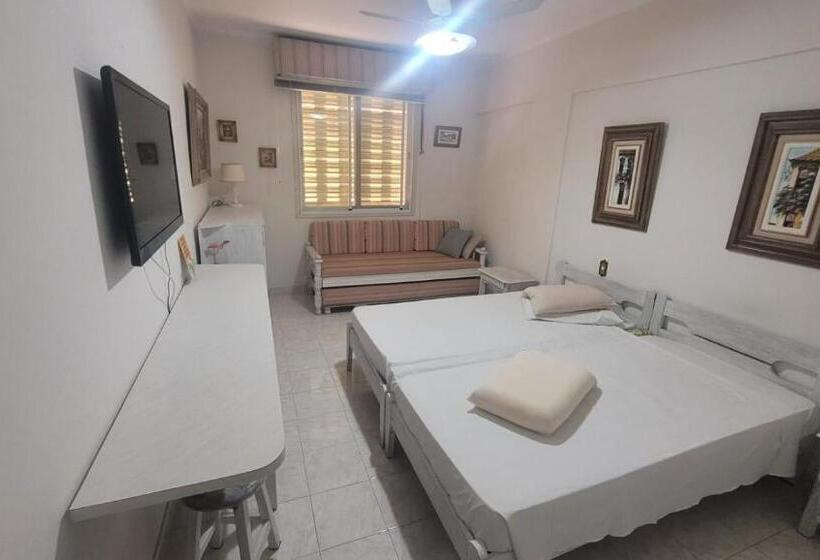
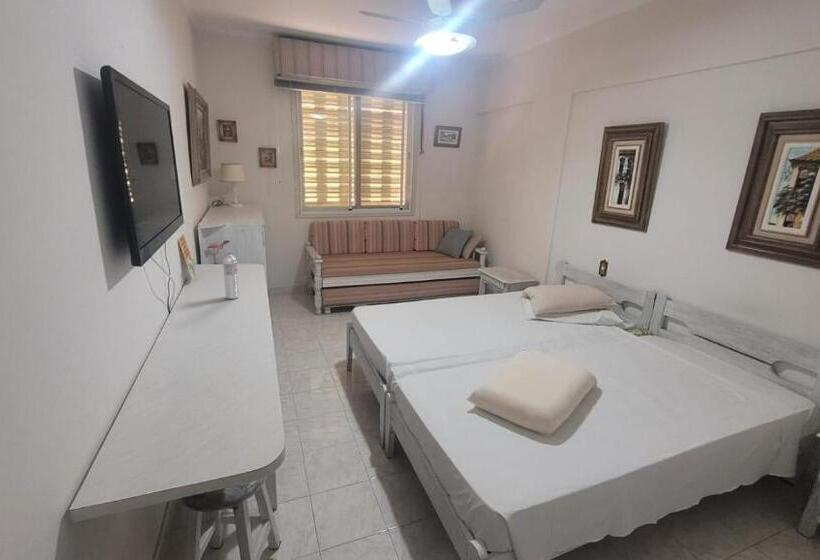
+ water bottle [222,251,240,300]
